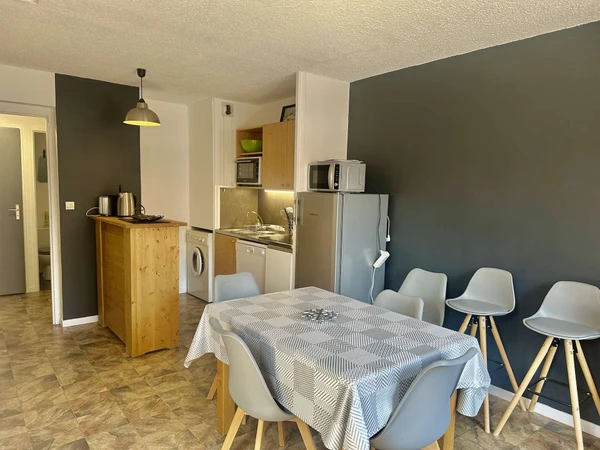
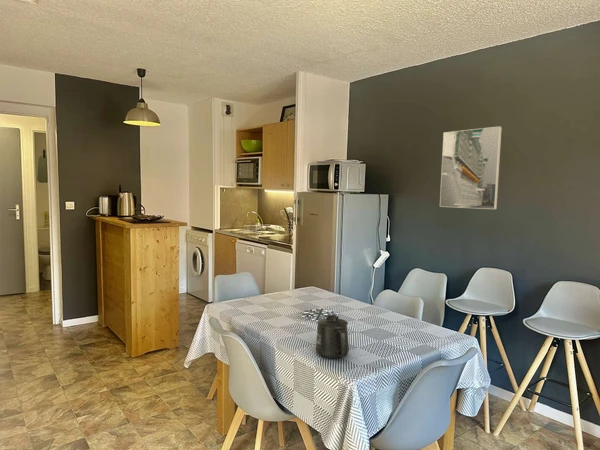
+ mug [315,314,350,359]
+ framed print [439,125,503,210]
